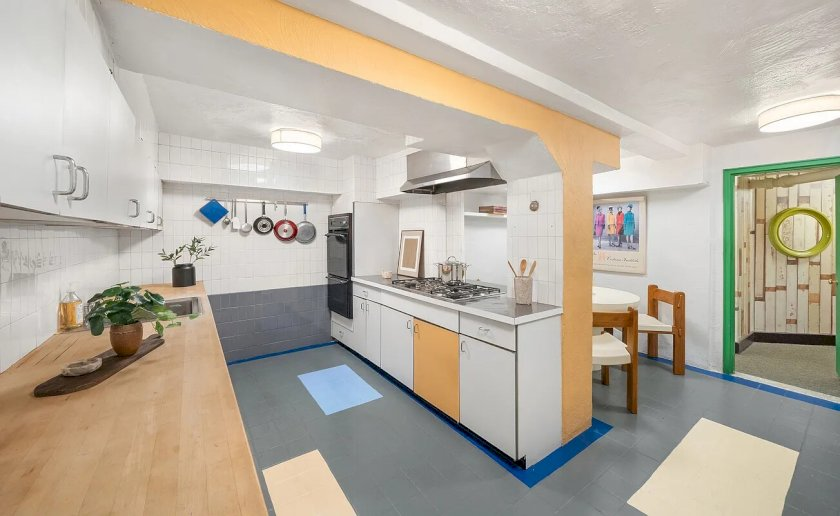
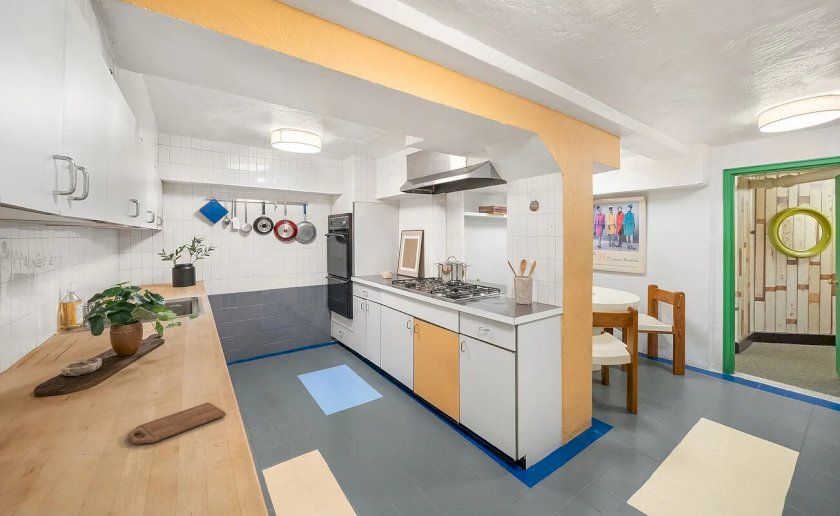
+ cutting board [127,401,227,445]
